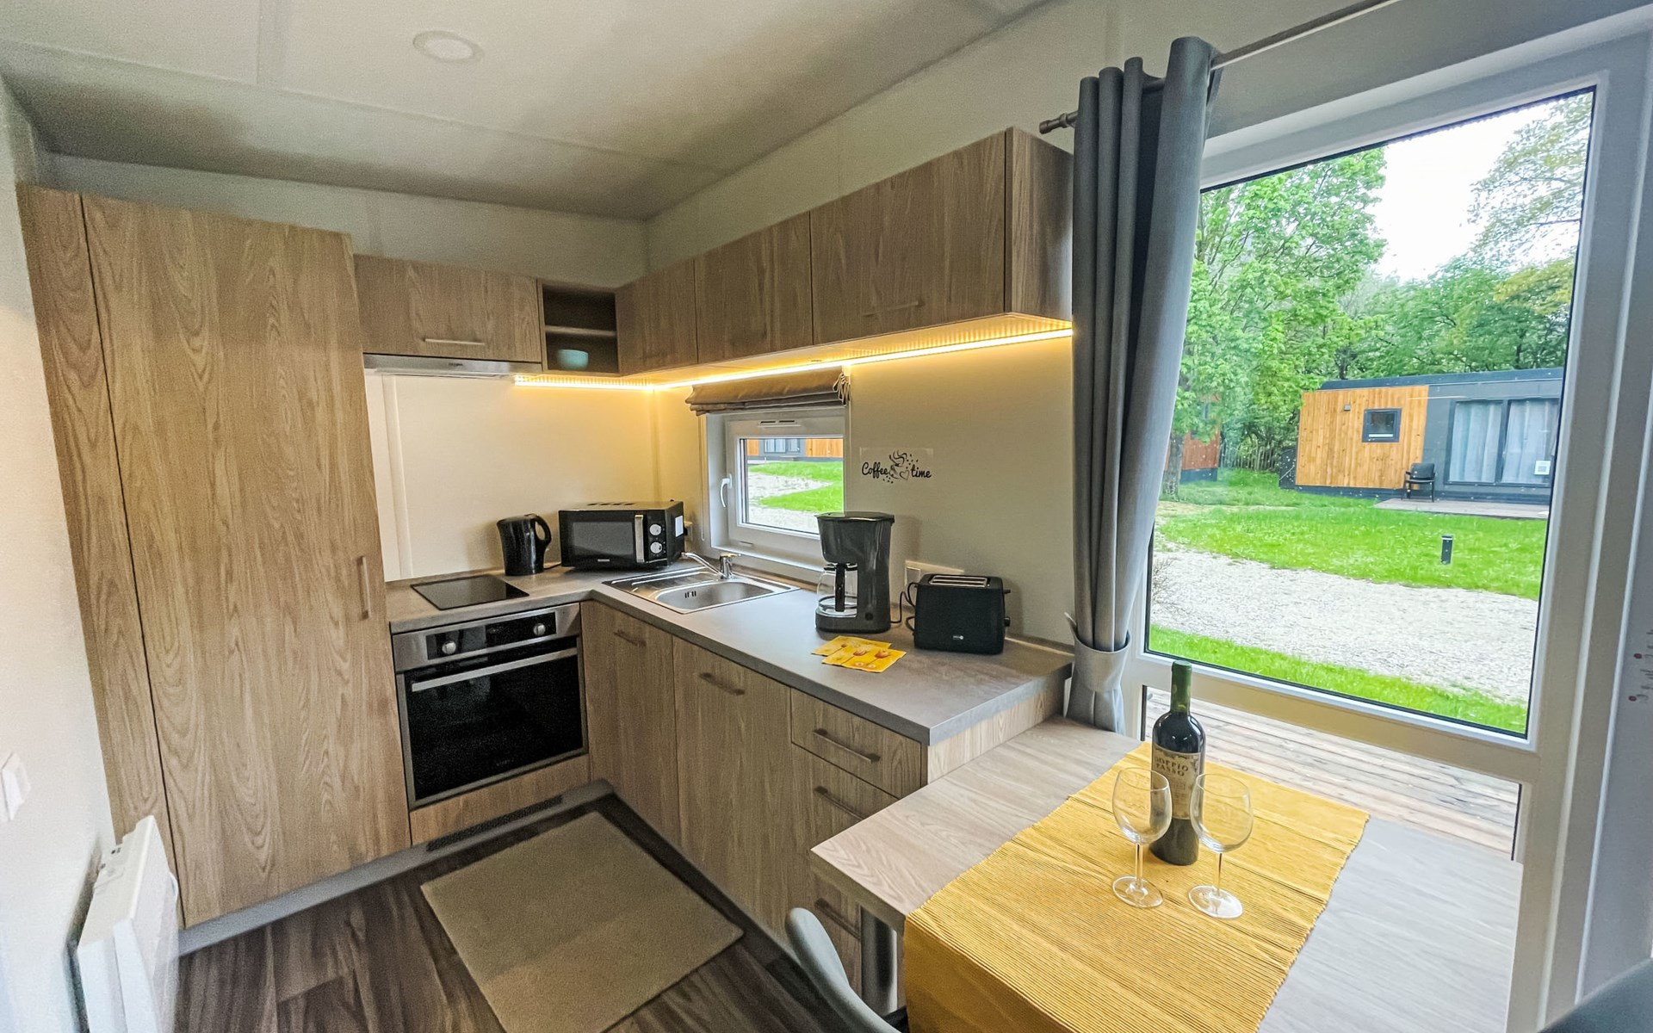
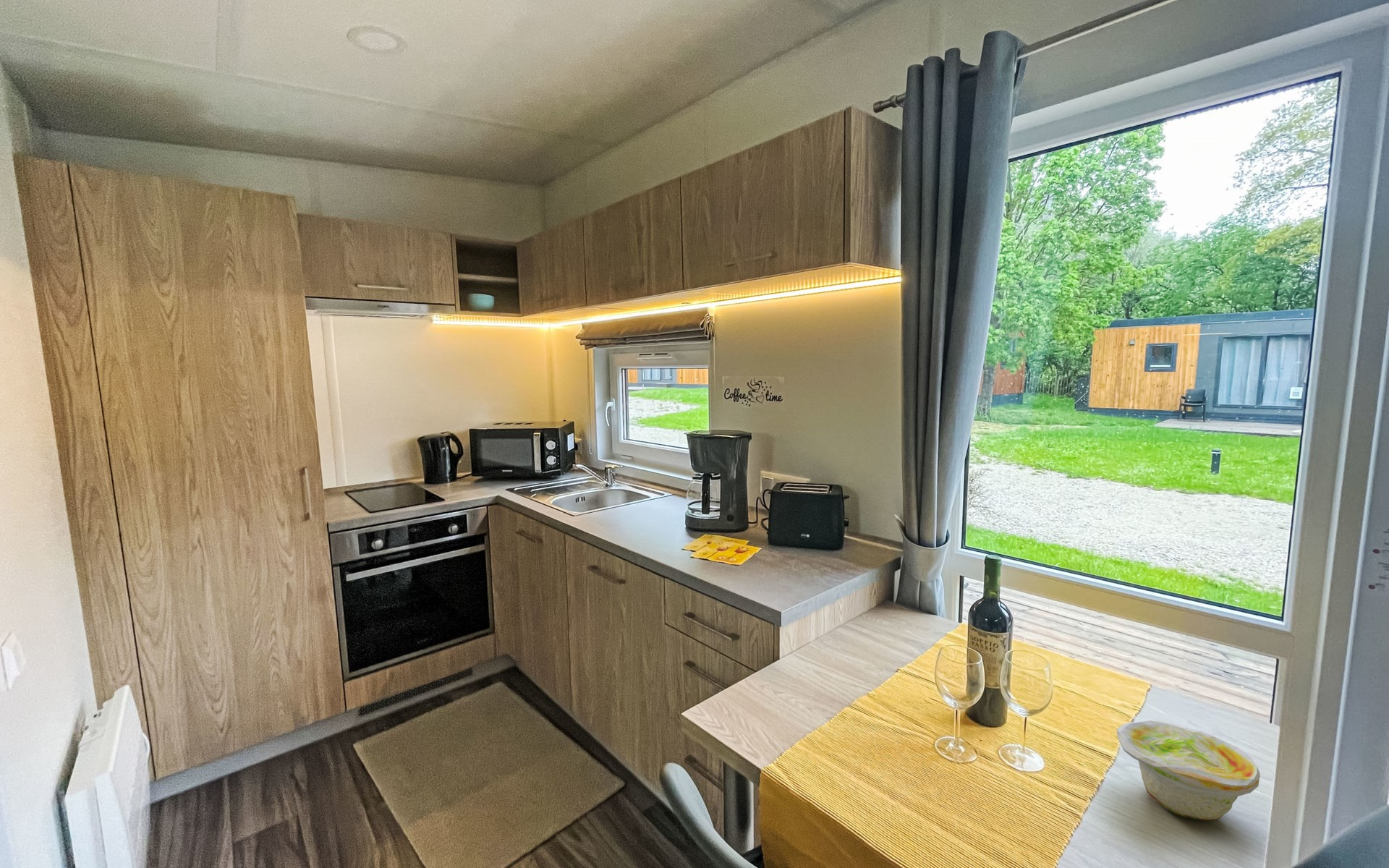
+ bowl [1116,720,1261,821]
